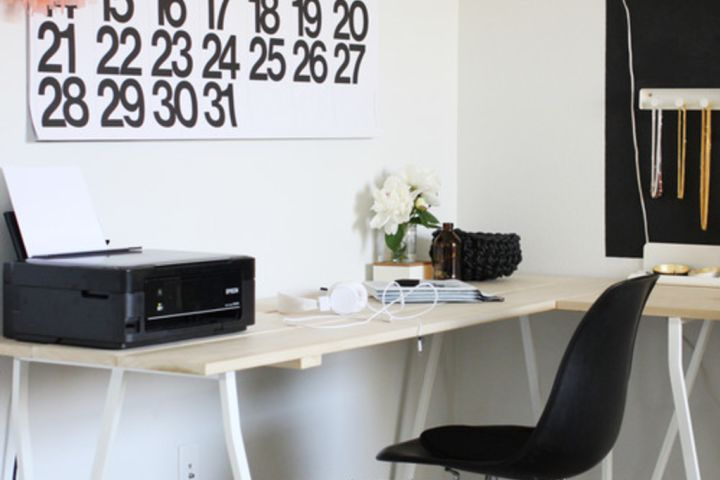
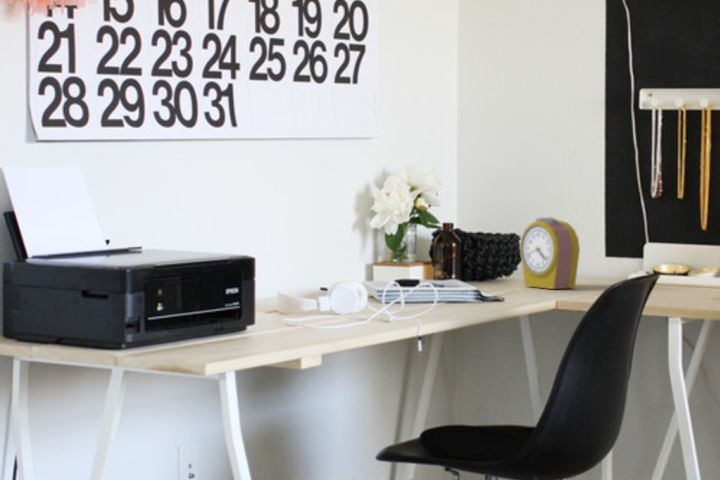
+ alarm clock [519,216,581,290]
